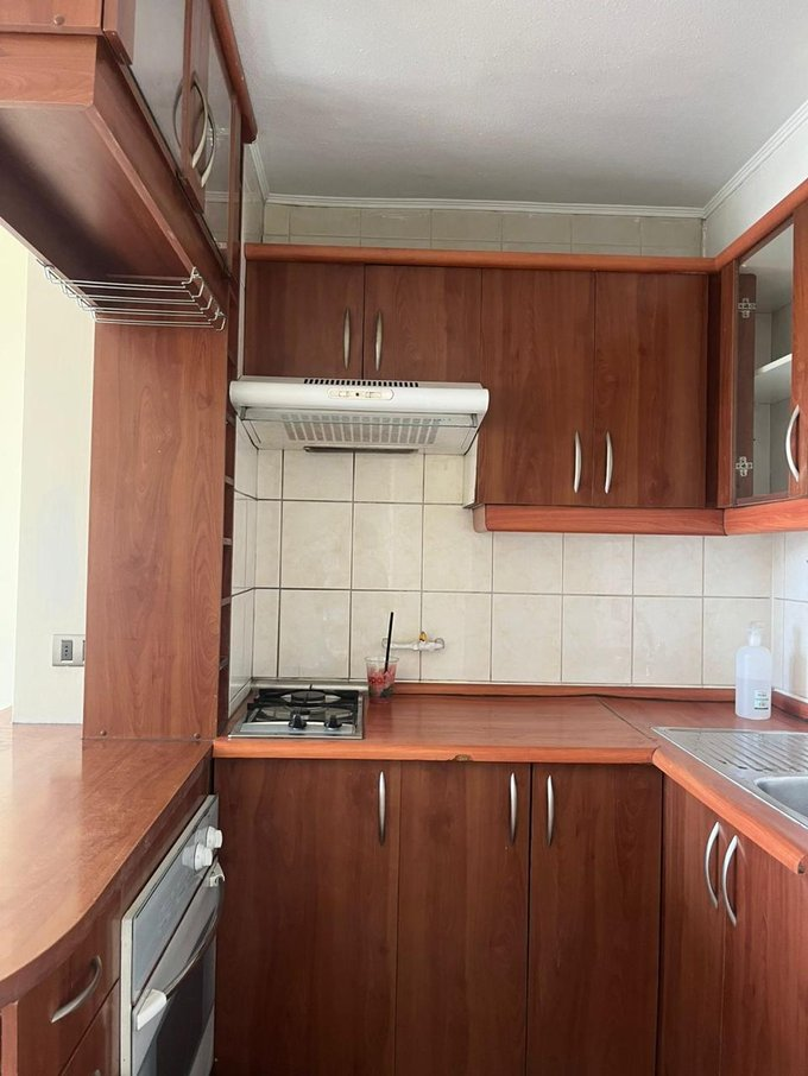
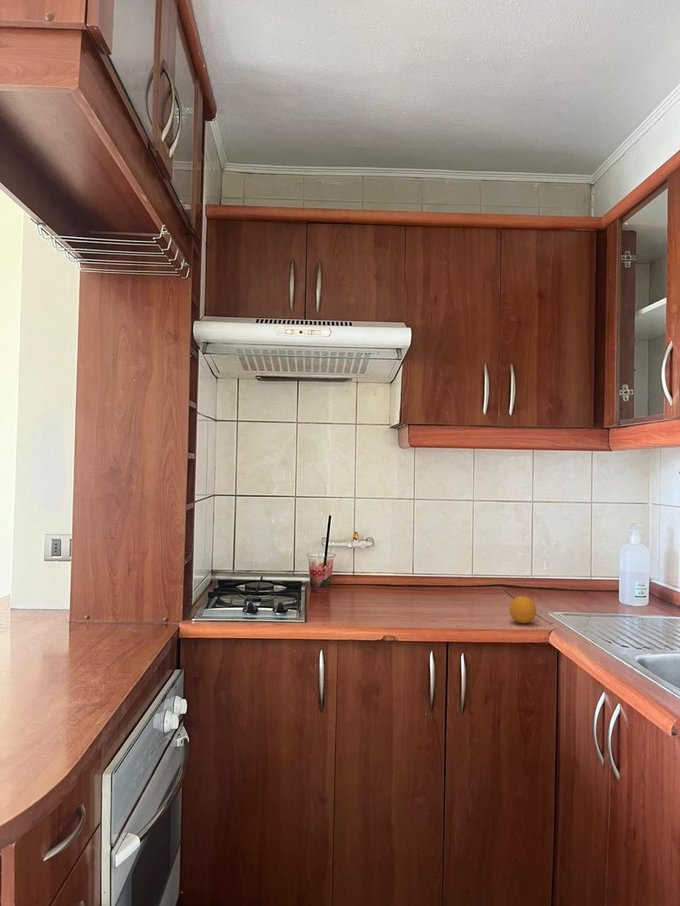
+ fruit [508,595,537,624]
